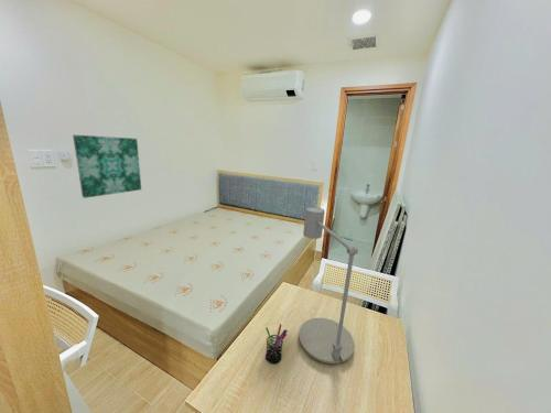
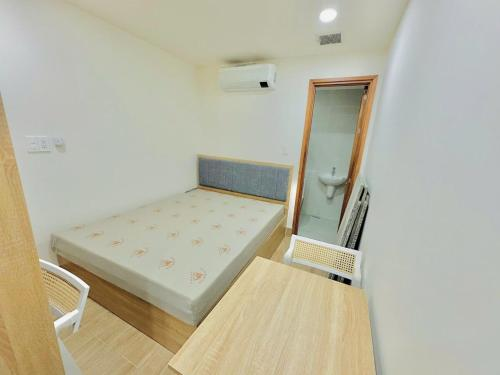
- wall art [72,134,142,199]
- desk lamp [298,206,359,365]
- pen holder [264,323,289,365]
